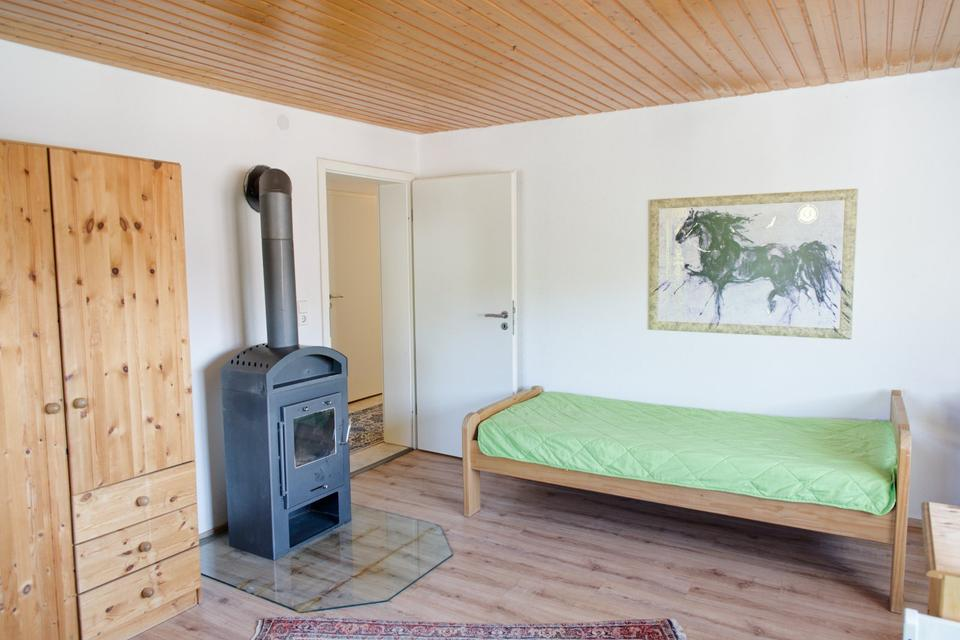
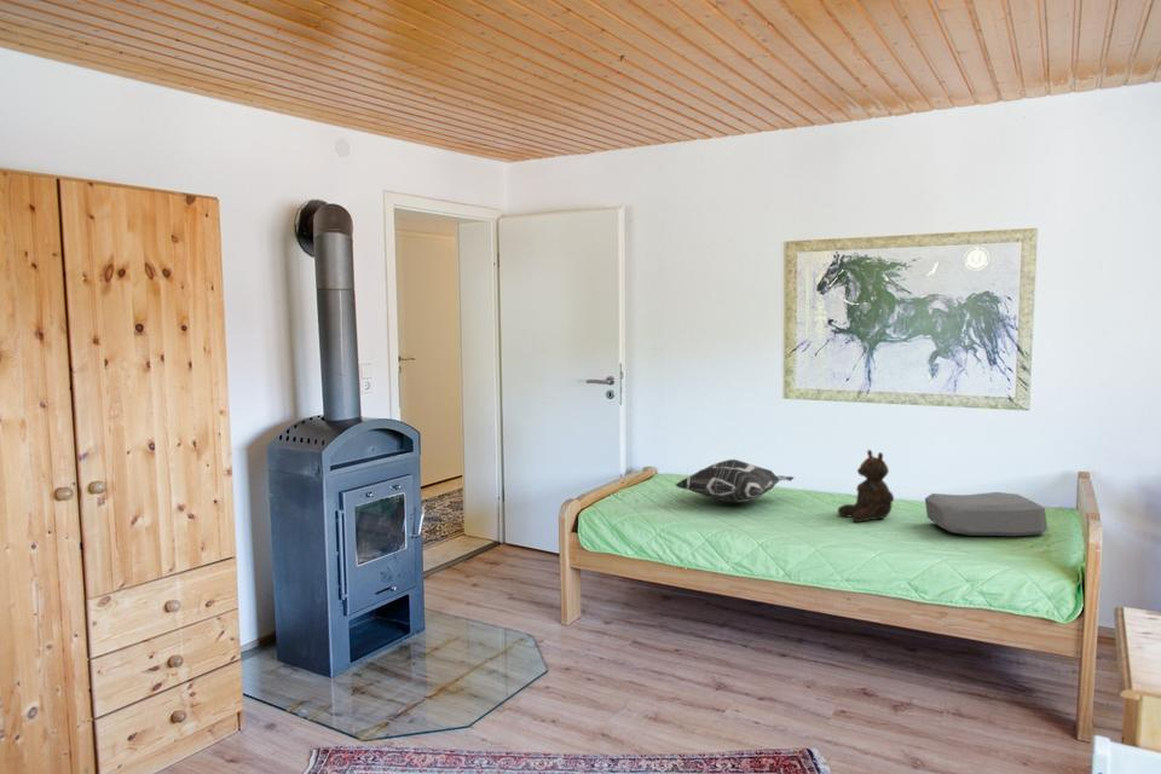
+ decorative pillow [675,458,796,504]
+ teddy bear [837,449,895,524]
+ cushion [924,491,1049,537]
